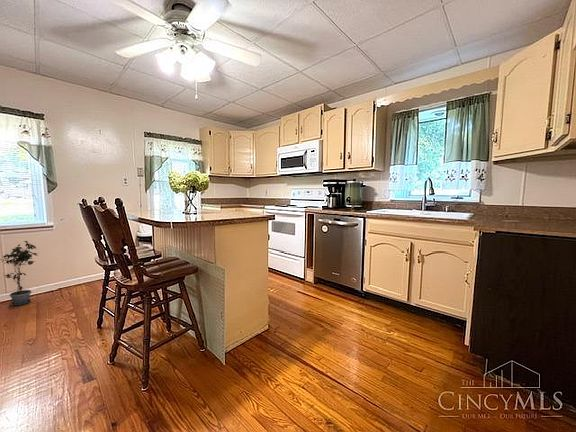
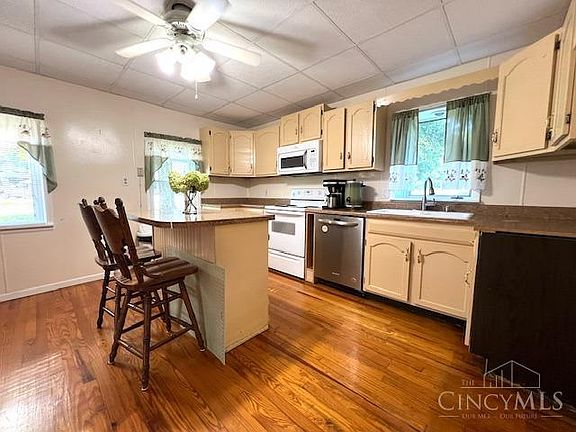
- potted plant [0,240,38,306]
